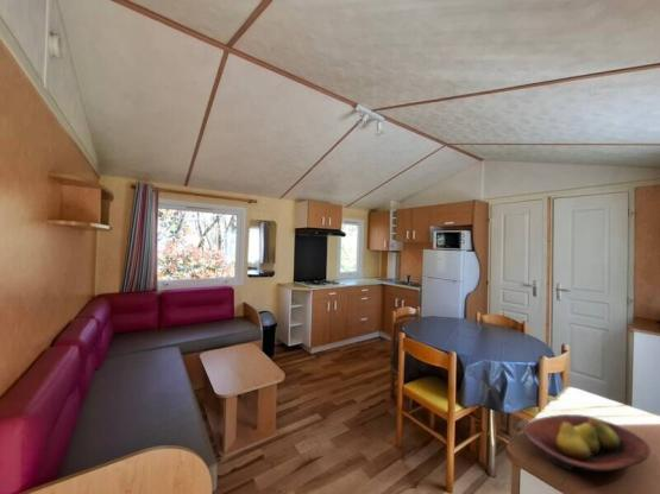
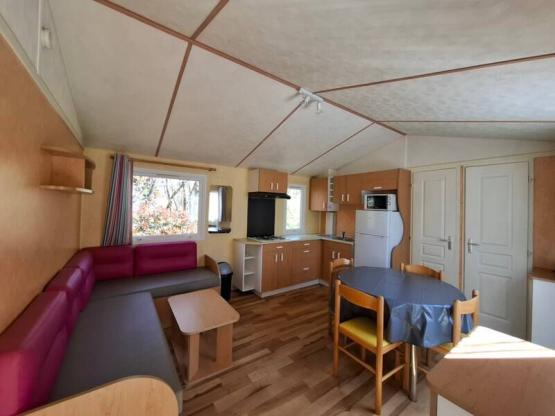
- fruit bowl [522,413,652,473]
